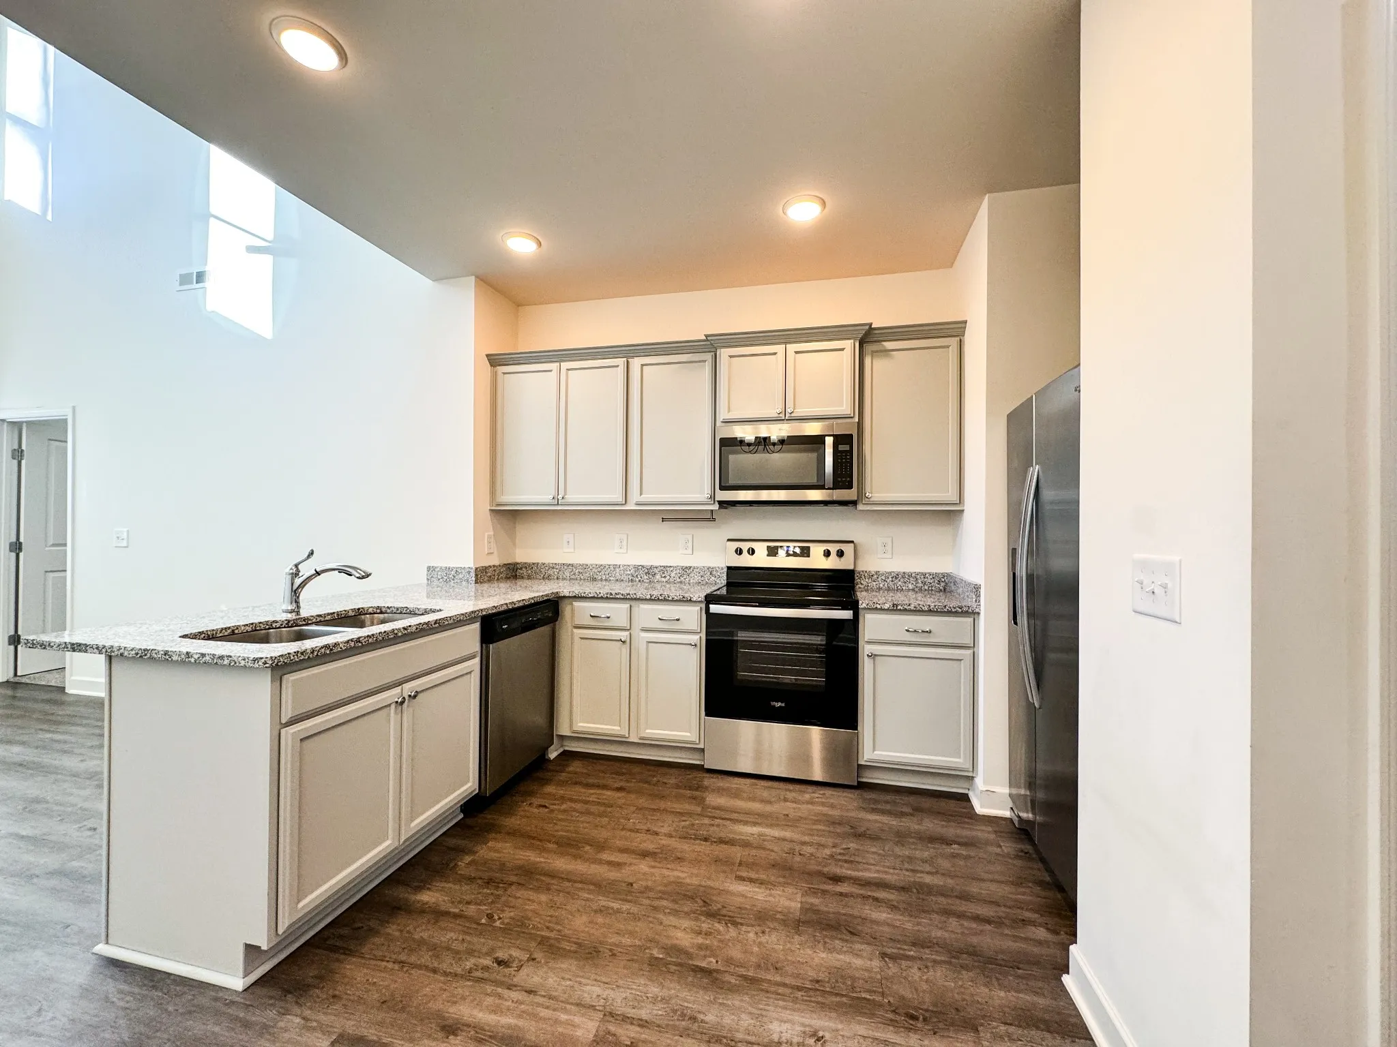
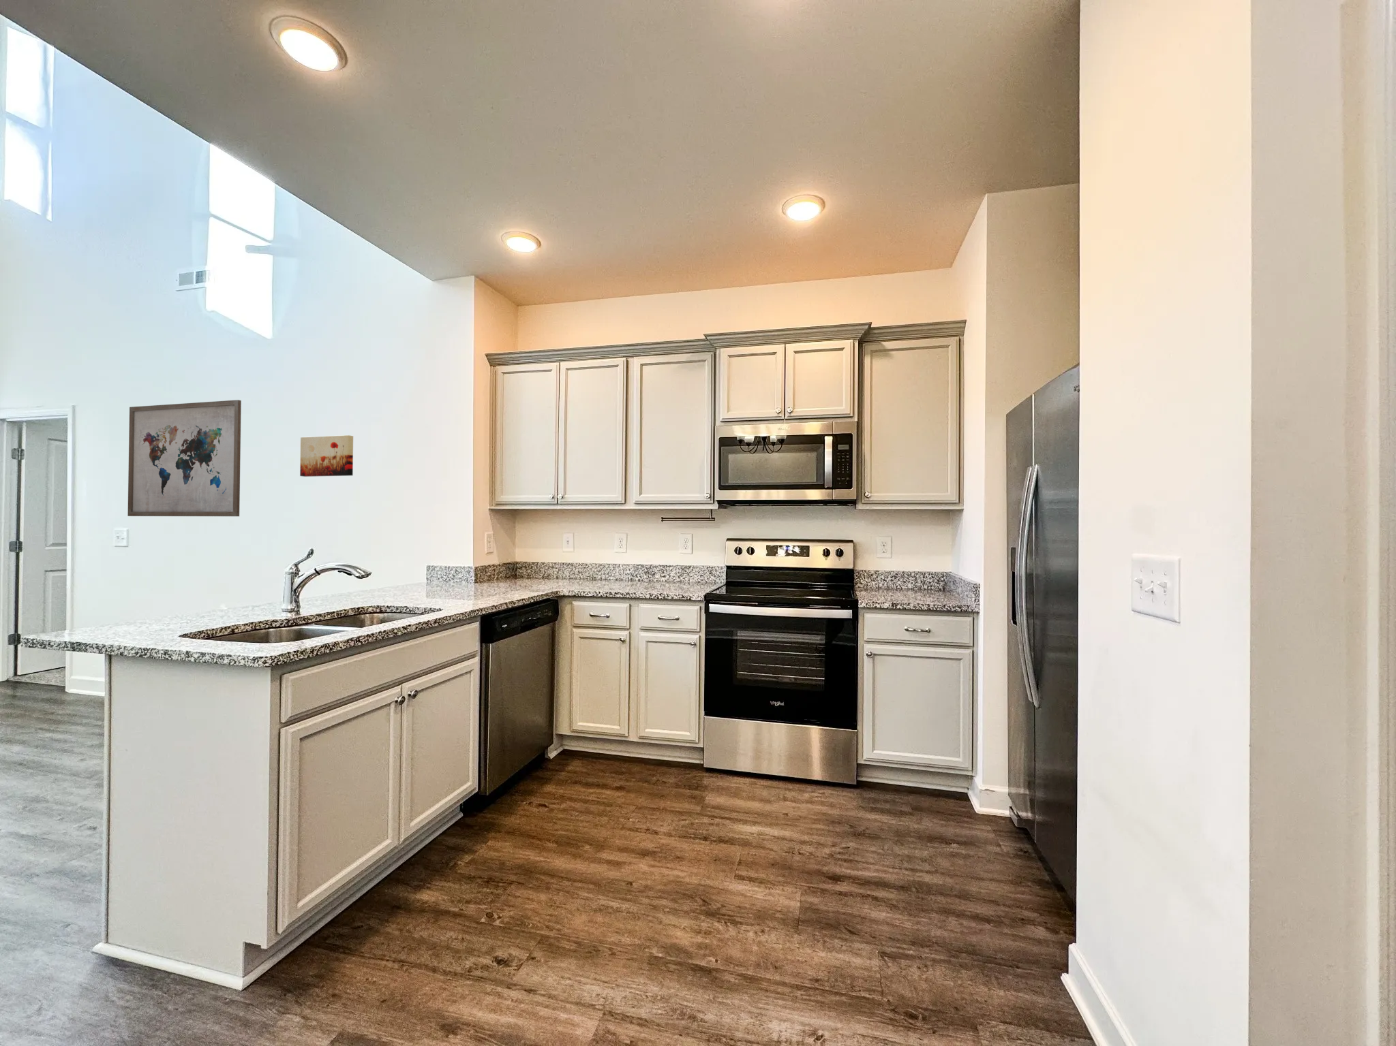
+ wall art [126,399,242,516]
+ wall art [299,434,354,477]
